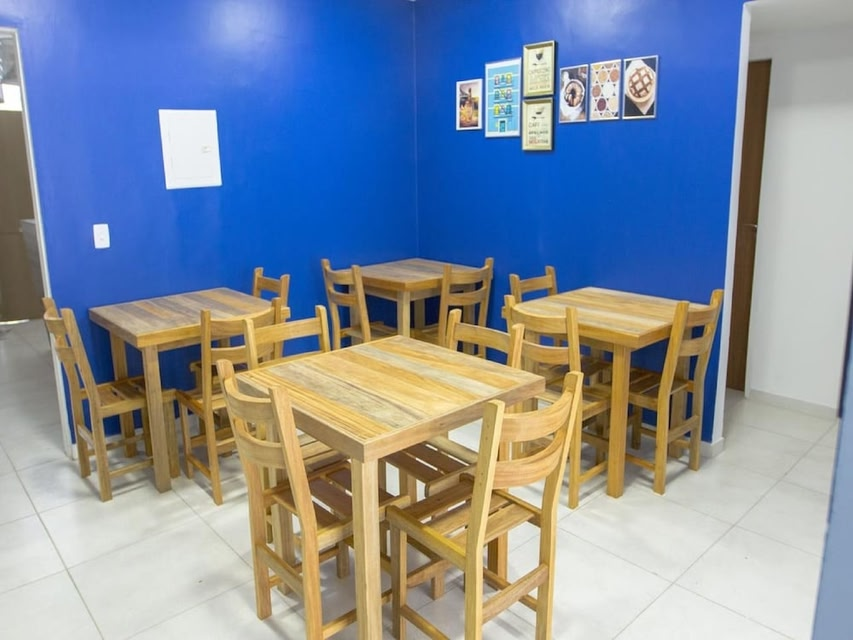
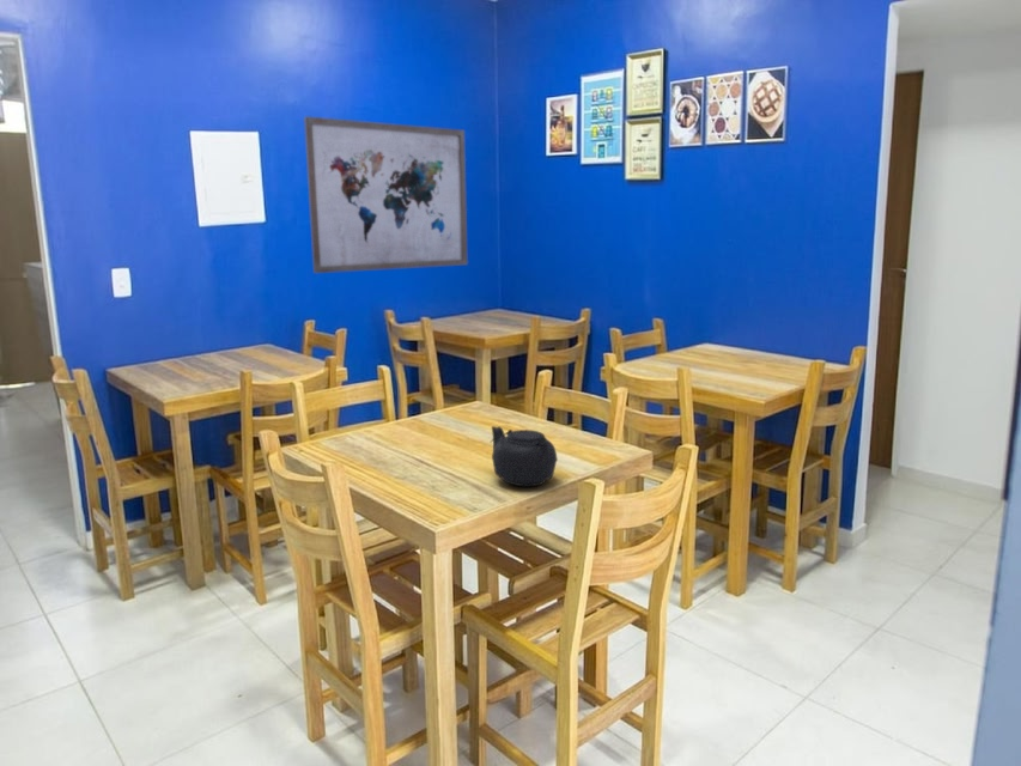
+ teapot [488,425,559,487]
+ wall art [303,115,469,274]
